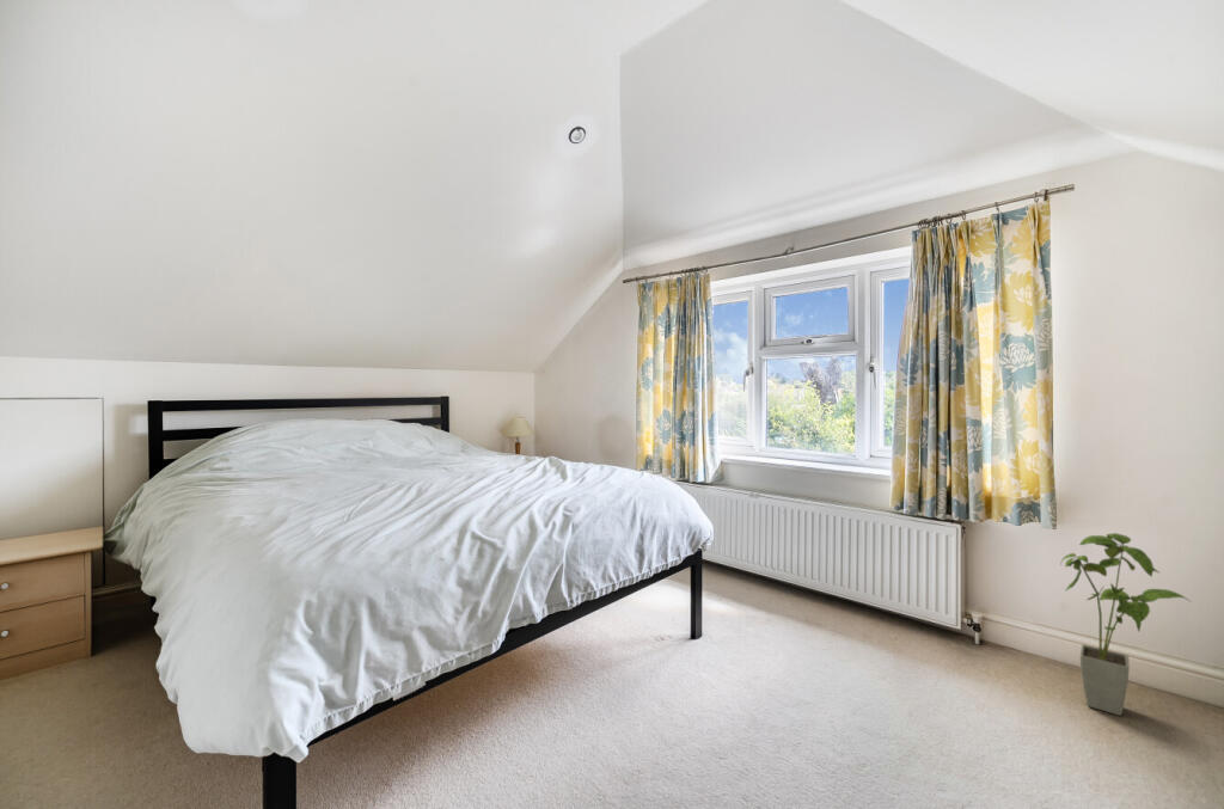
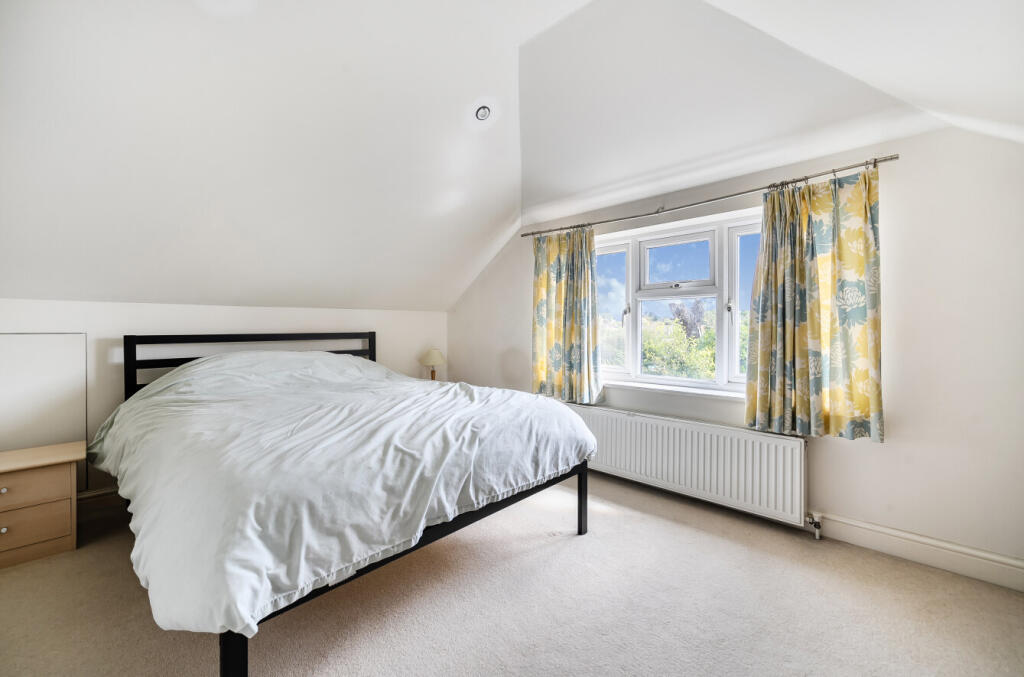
- house plant [1059,532,1193,717]
